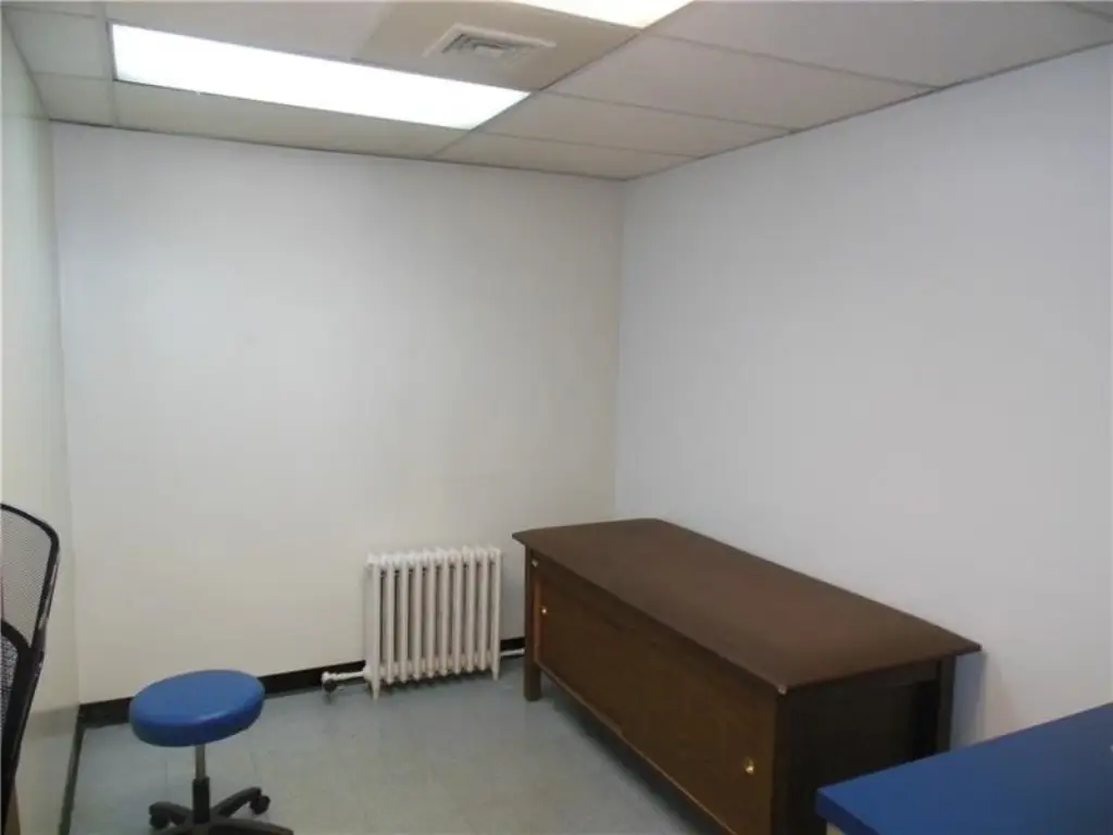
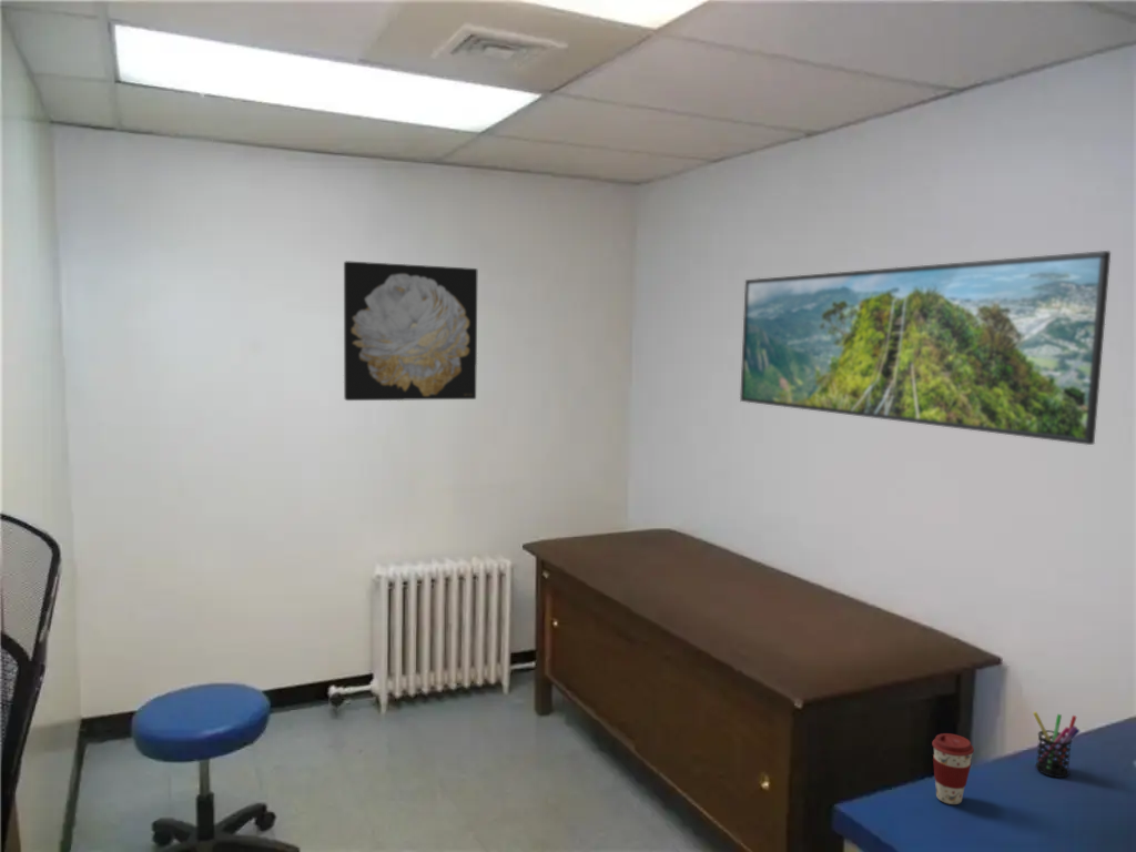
+ wall art [343,260,478,402]
+ pen holder [1032,711,1081,779]
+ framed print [739,250,1112,446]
+ coffee cup [931,732,975,805]
